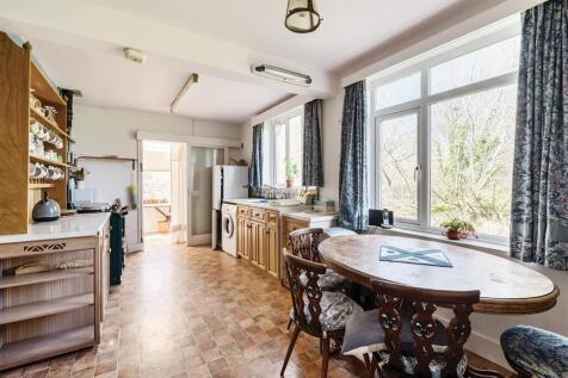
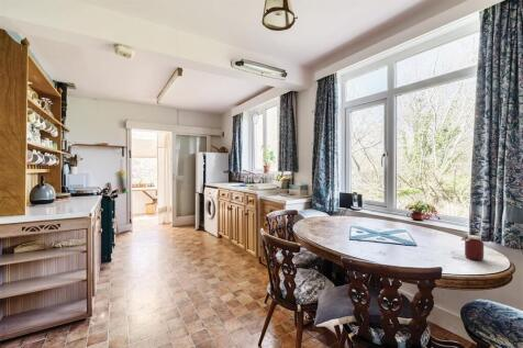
+ jar [460,234,485,261]
